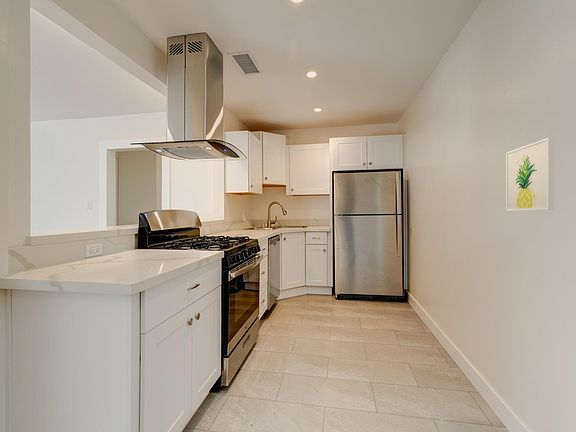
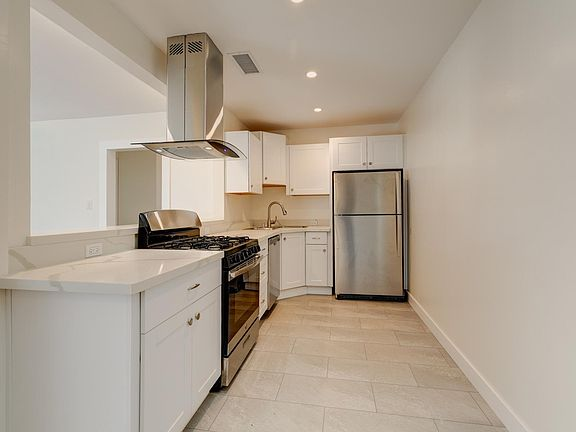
- wall art [505,136,555,212]
